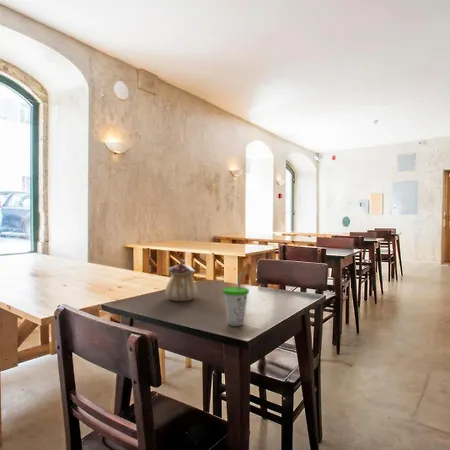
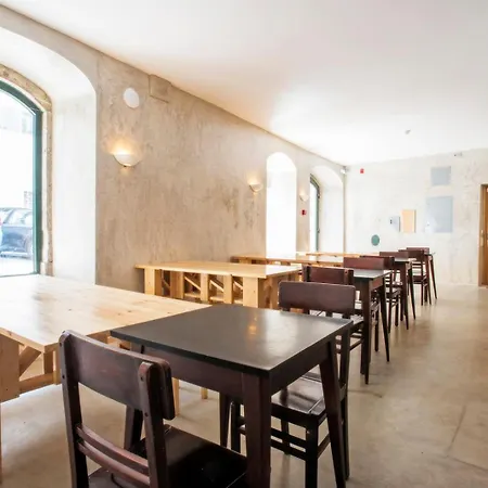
- teapot [164,258,198,302]
- cup [222,271,250,327]
